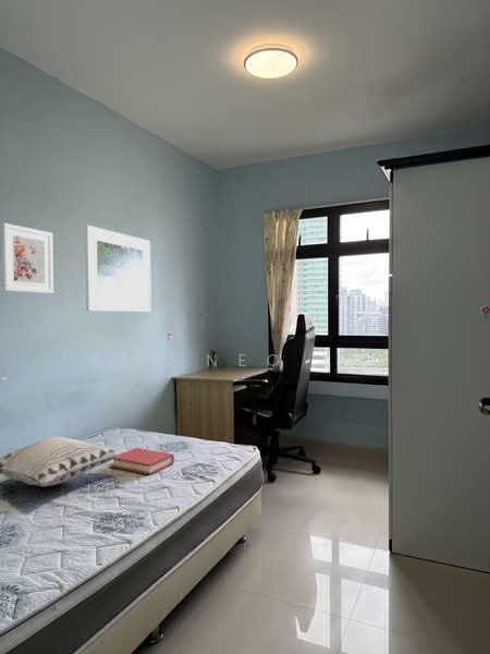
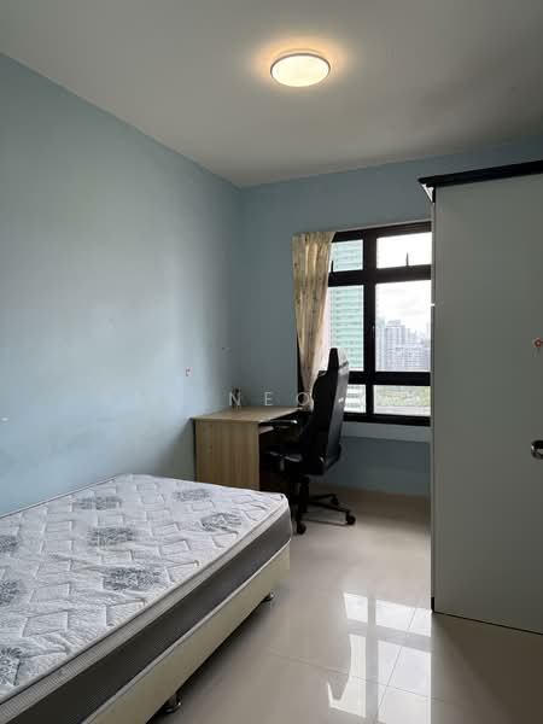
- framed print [84,225,152,313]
- hardback book [111,447,175,476]
- decorative pillow [0,435,123,487]
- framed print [1,222,54,294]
